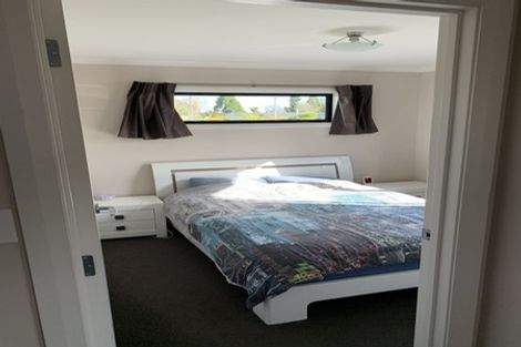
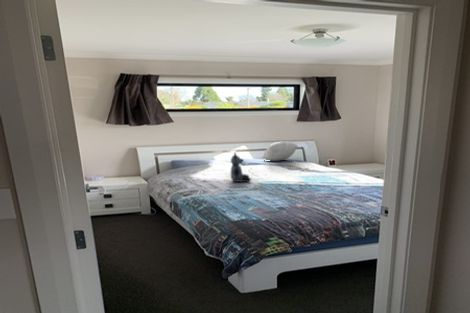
+ teddy bear [230,151,252,183]
+ pillow [261,140,299,162]
